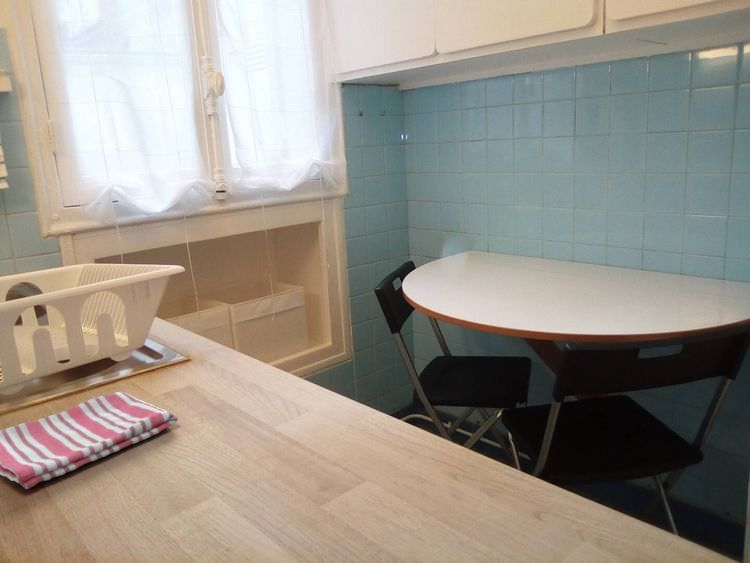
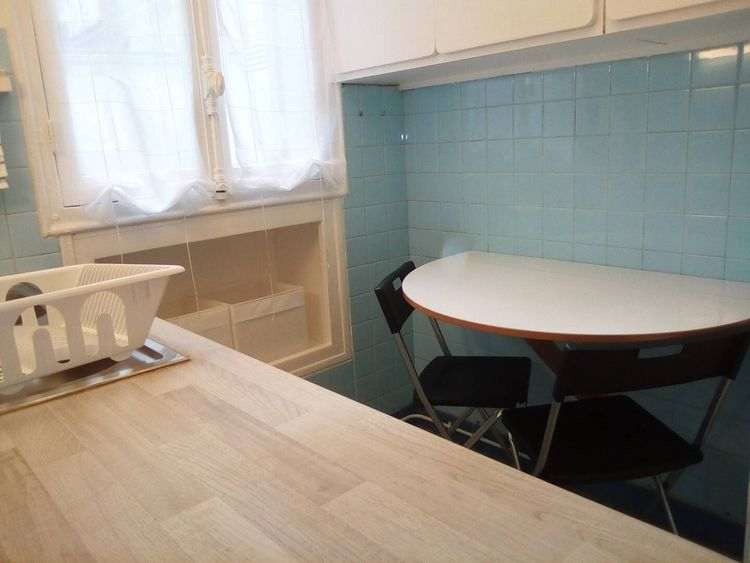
- dish towel [0,391,179,490]
